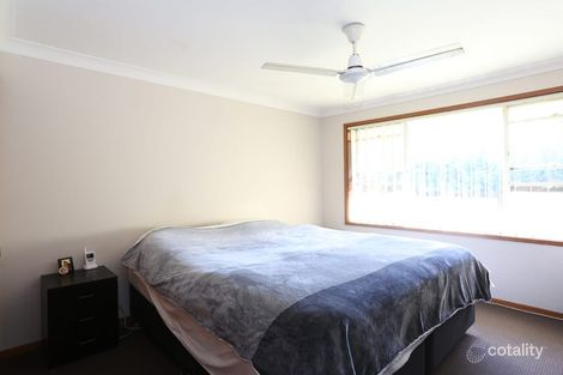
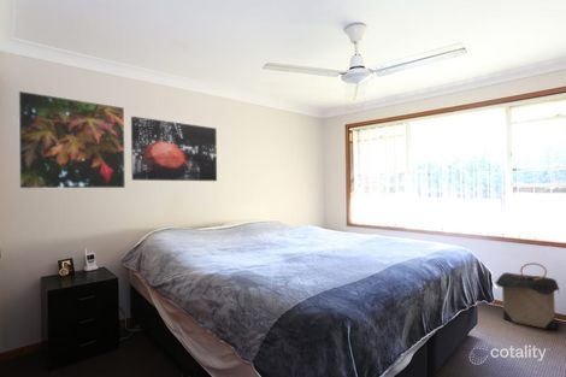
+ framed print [17,89,126,190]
+ laundry hamper [494,261,561,330]
+ wall art [130,116,218,182]
